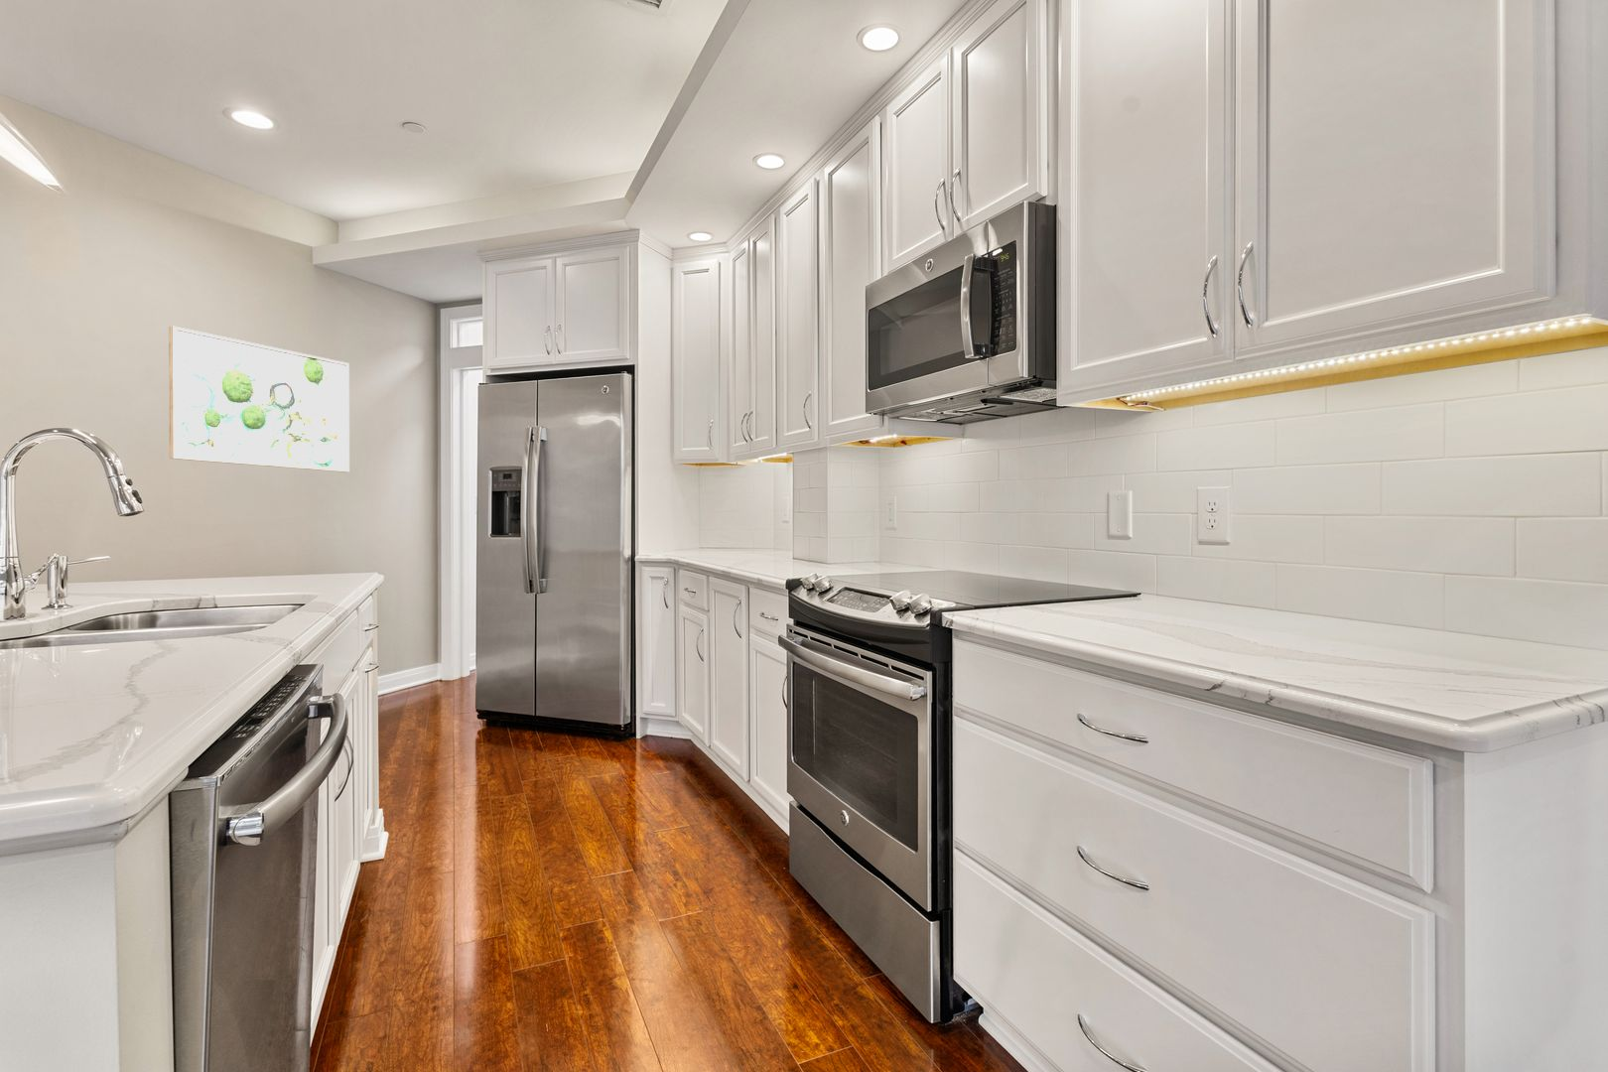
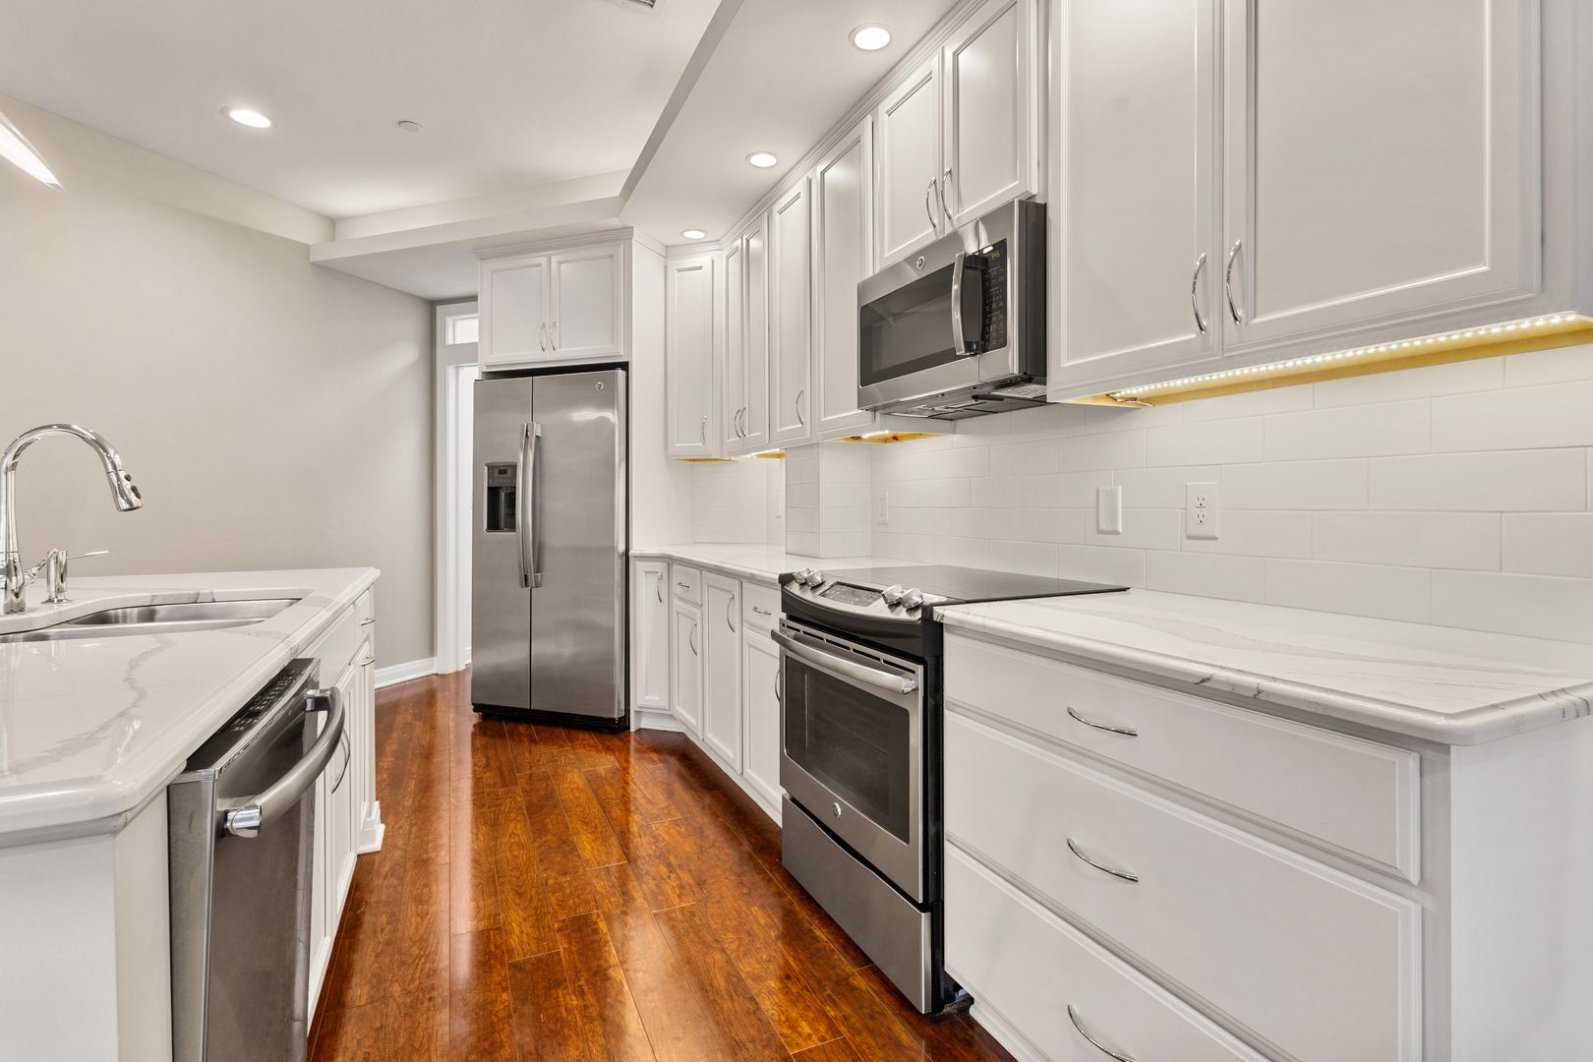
- wall art [168,325,351,473]
